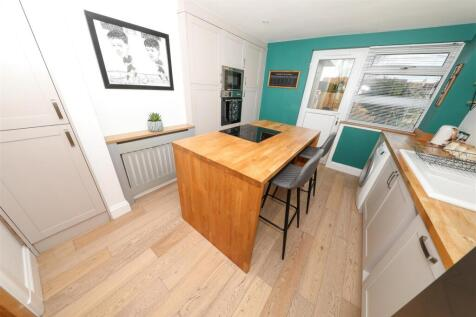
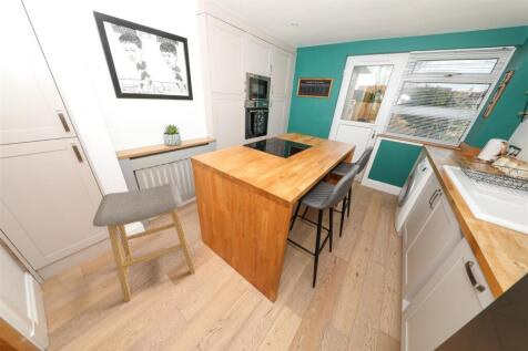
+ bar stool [92,182,196,303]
